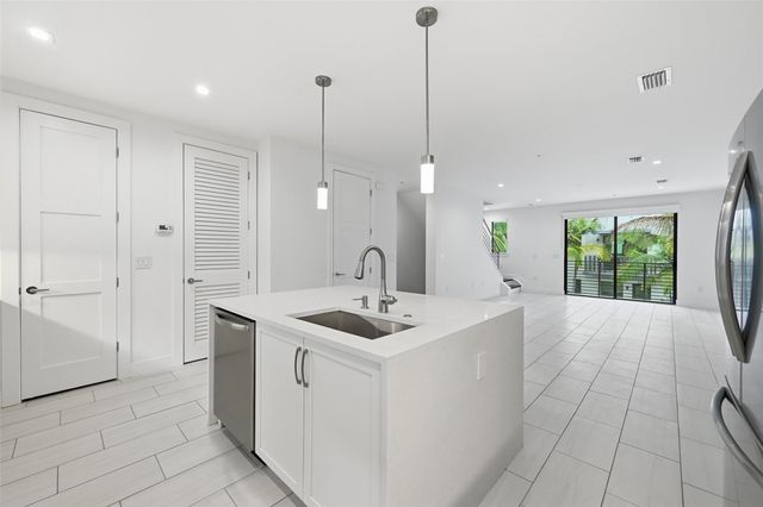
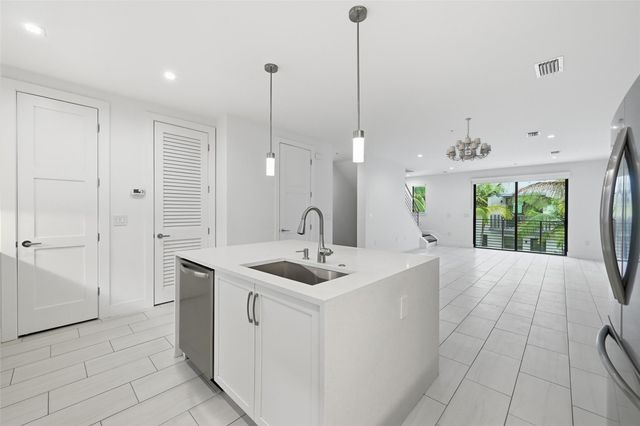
+ chandelier [445,117,492,163]
